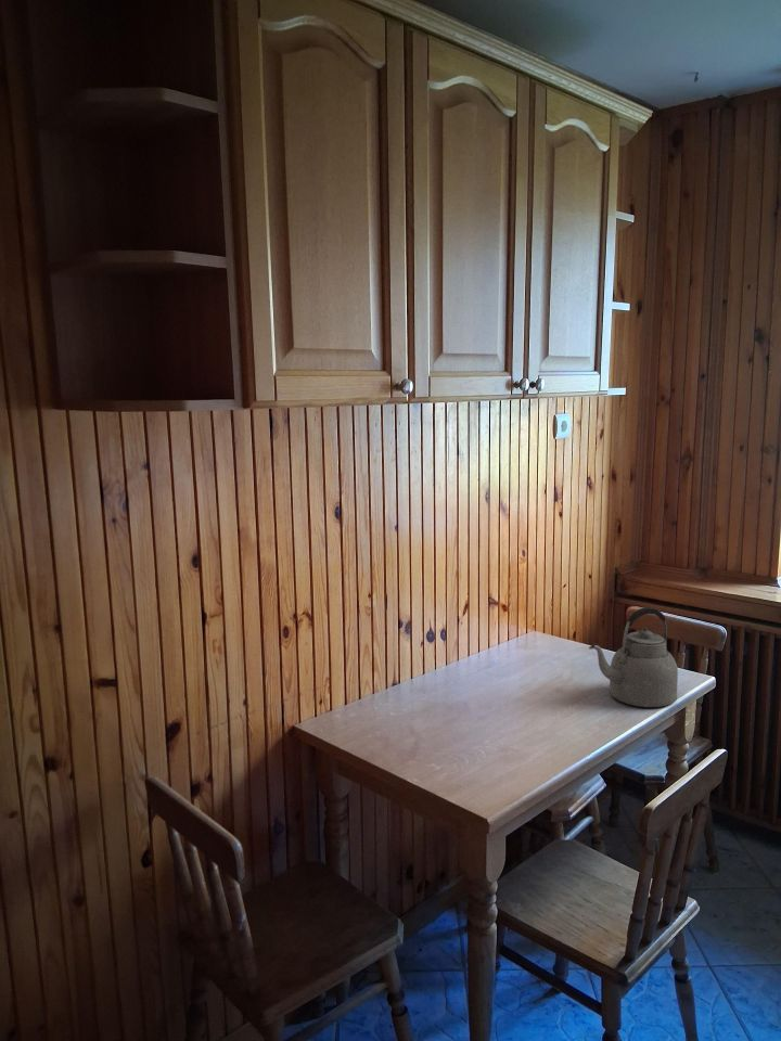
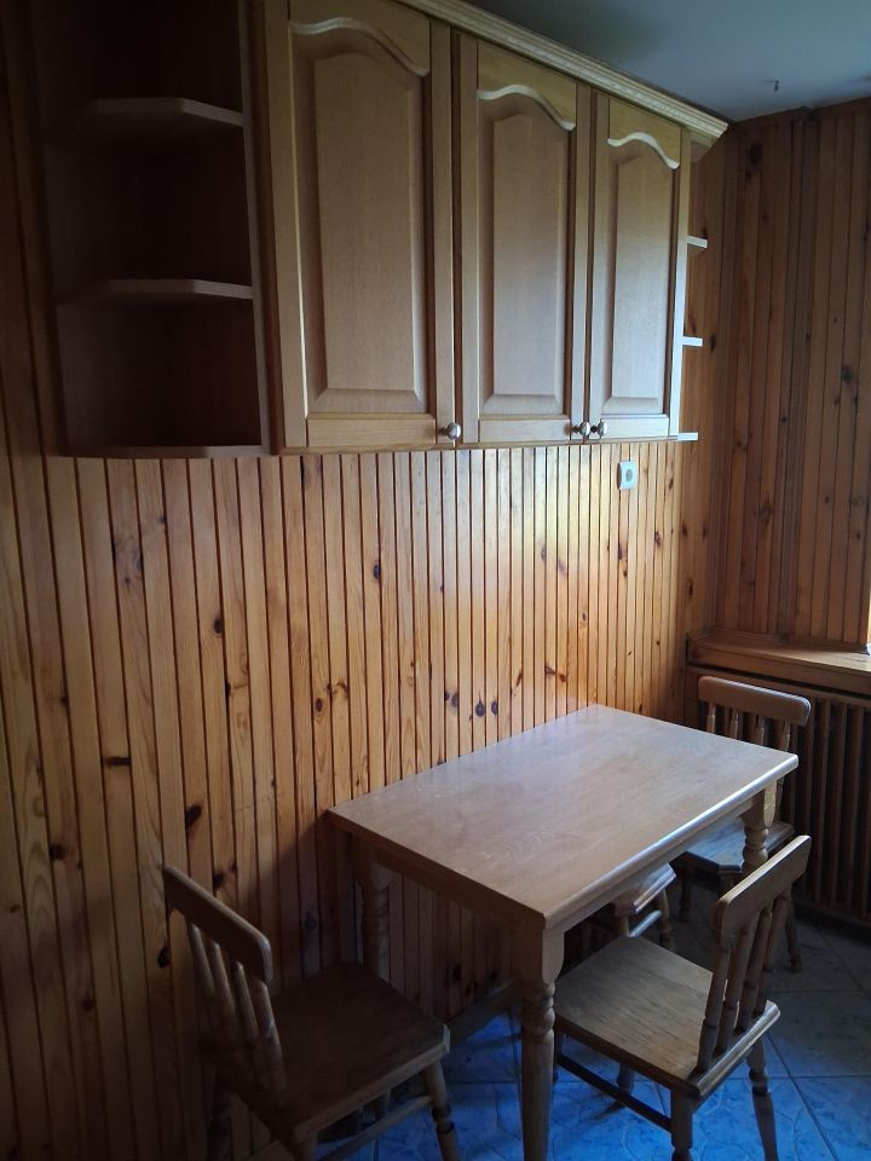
- kettle [588,606,679,708]
